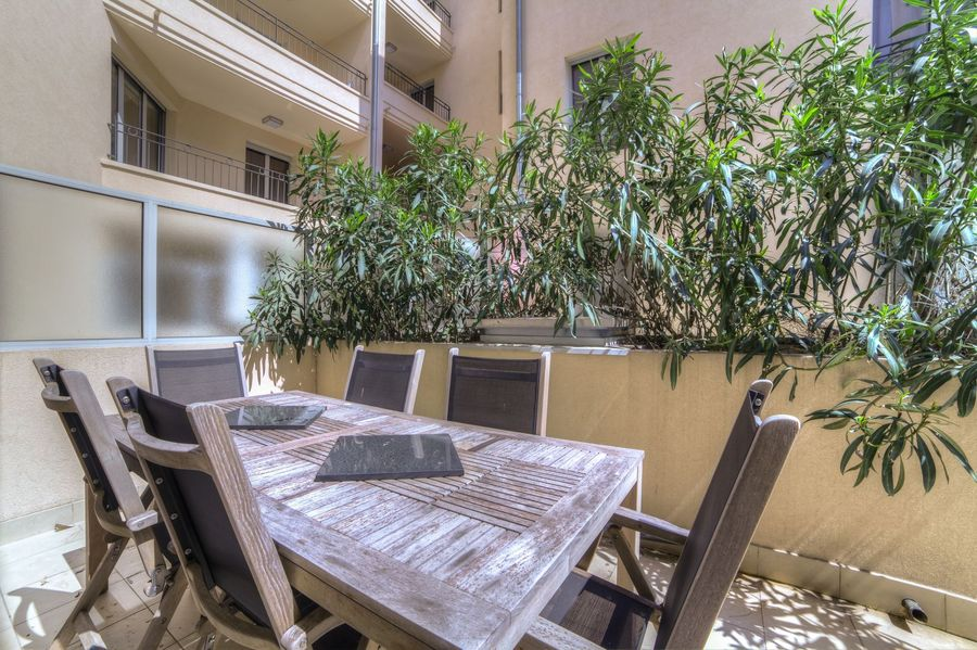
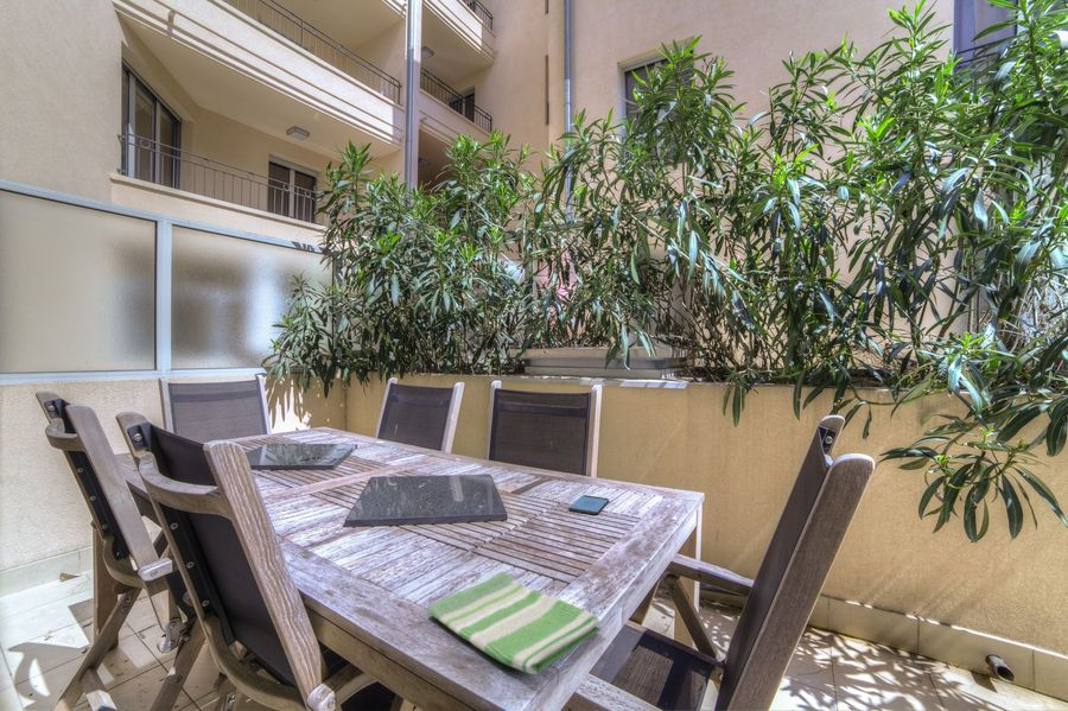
+ smartphone [567,494,610,515]
+ dish towel [426,570,602,675]
